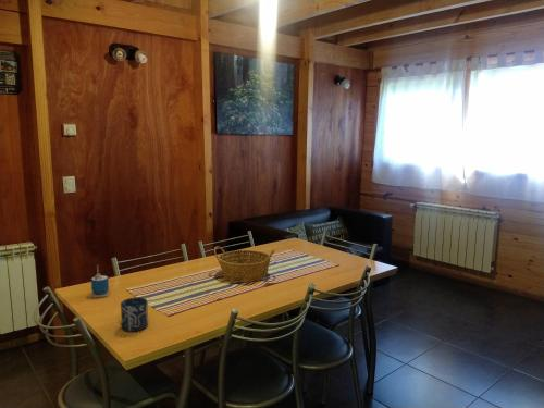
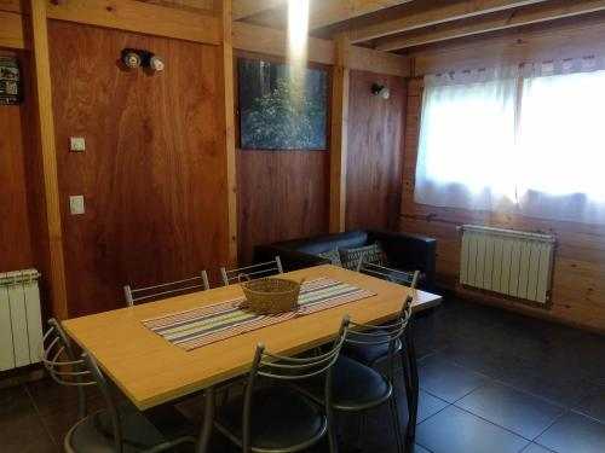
- cup [89,264,111,298]
- cup [120,296,149,333]
